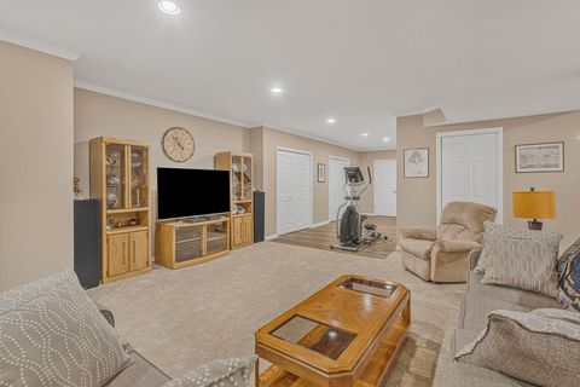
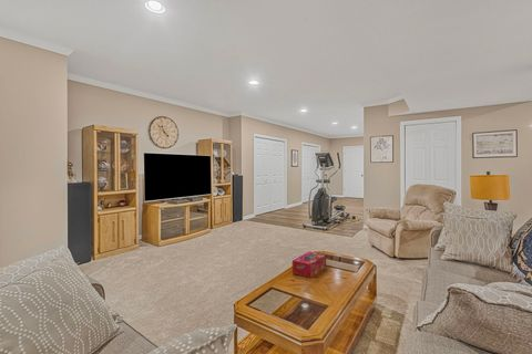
+ tissue box [291,250,327,279]
